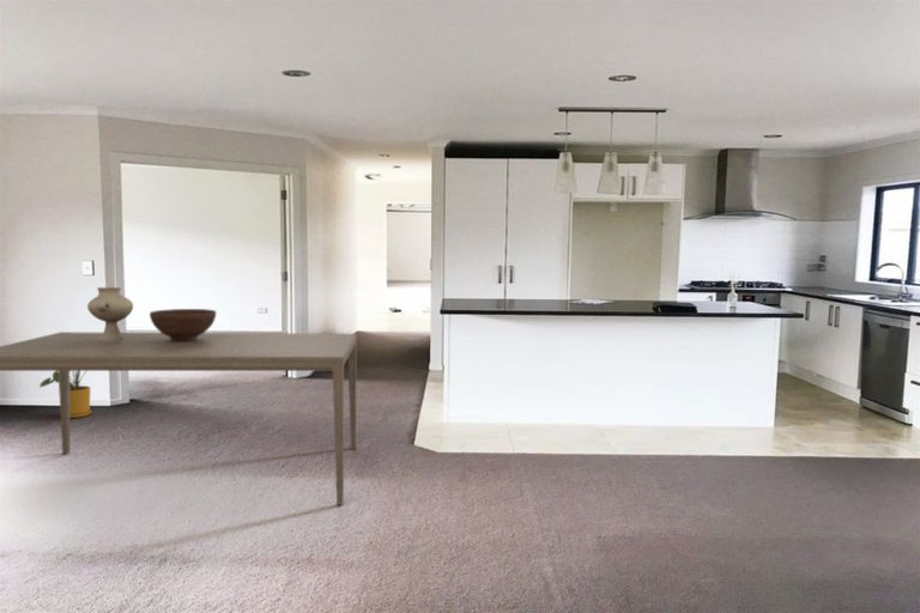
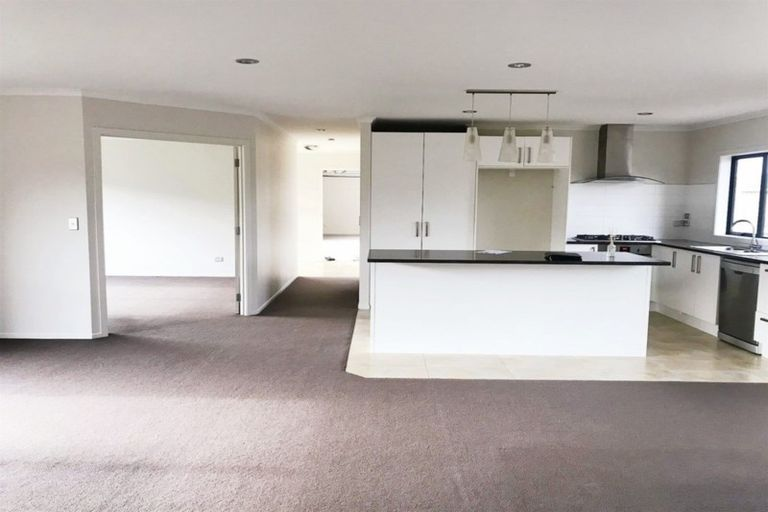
- dining table [0,330,358,506]
- vase [86,286,134,341]
- fruit bowl [149,308,217,341]
- house plant [38,371,92,419]
